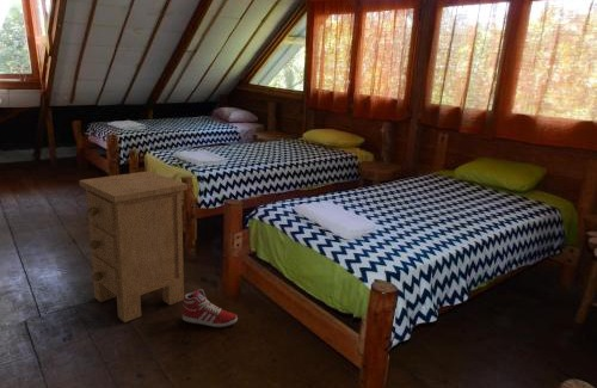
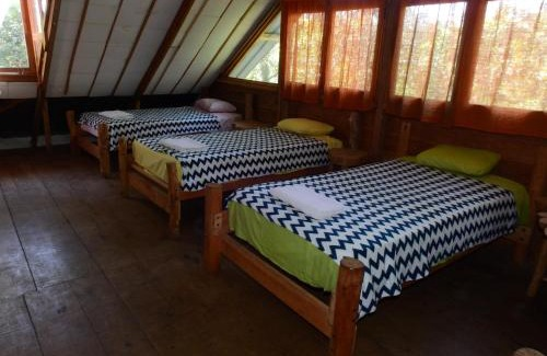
- nightstand [79,170,189,324]
- sneaker [181,288,239,328]
